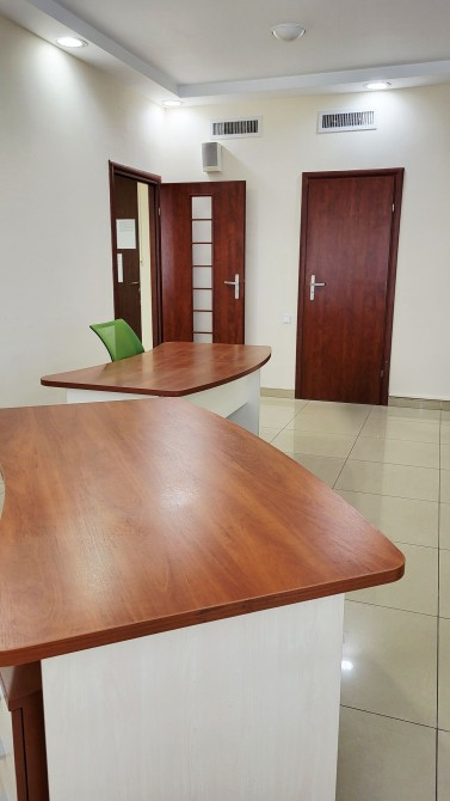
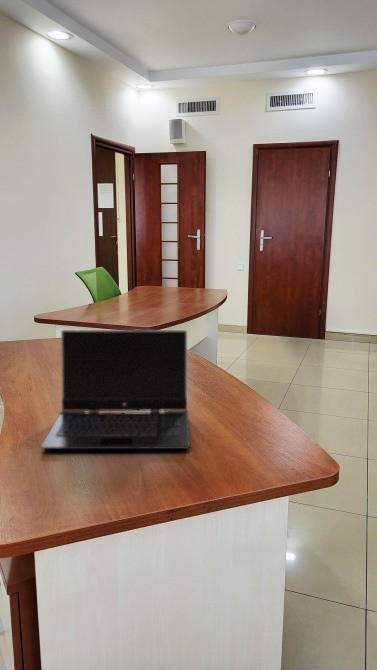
+ laptop computer [40,329,191,450]
